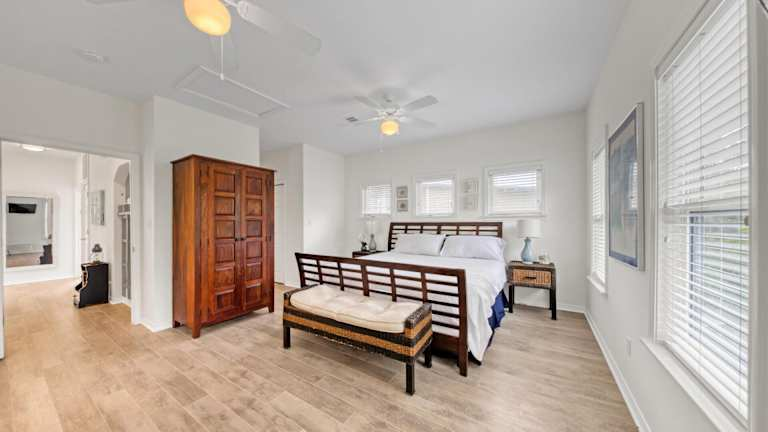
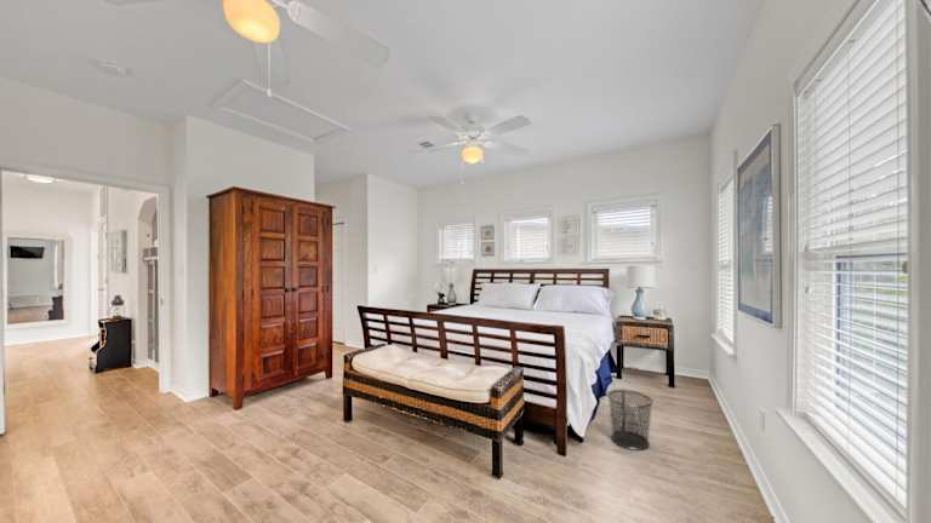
+ waste bin [606,389,655,452]
